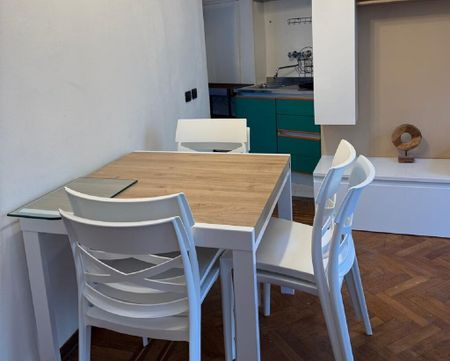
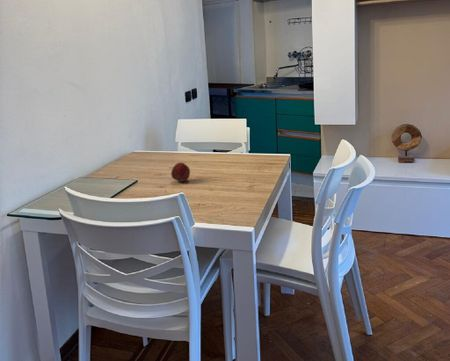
+ apple [170,162,191,183]
